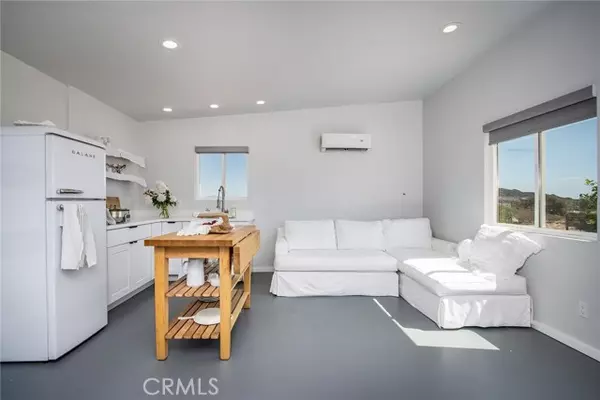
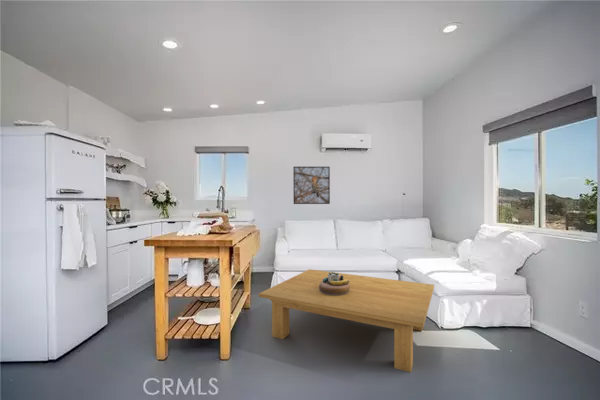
+ coffee table [258,268,435,373]
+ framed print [292,166,331,205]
+ decorative bowl [319,270,350,295]
